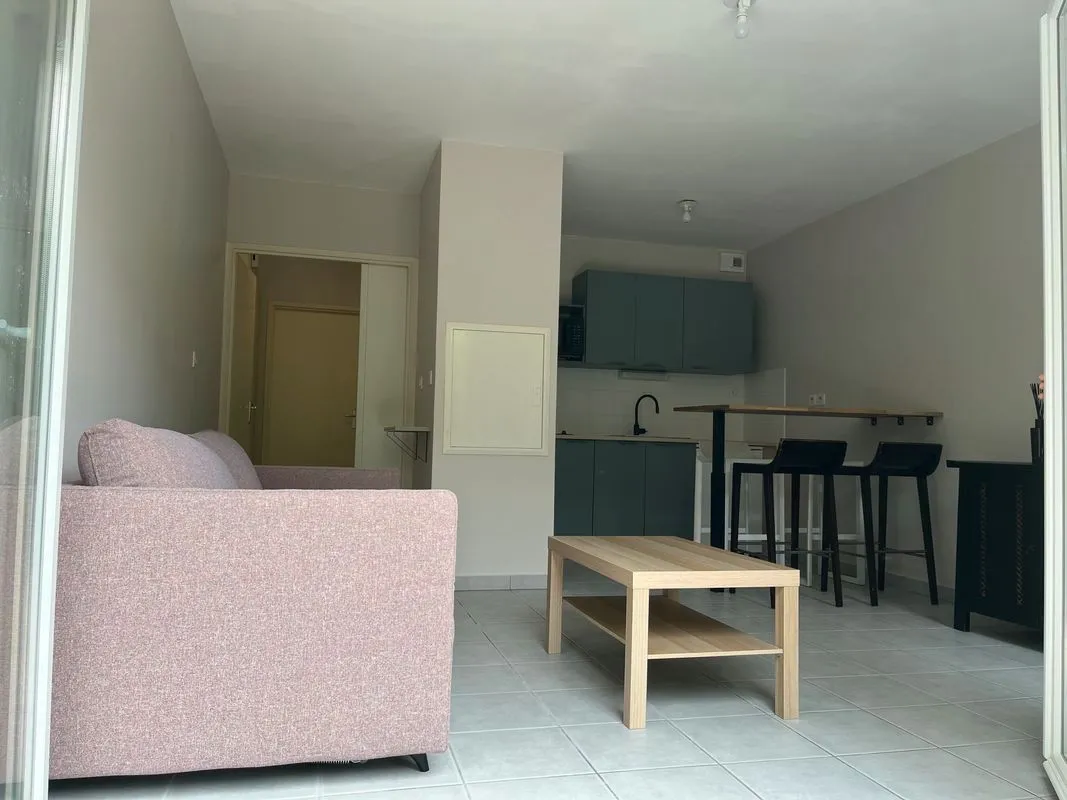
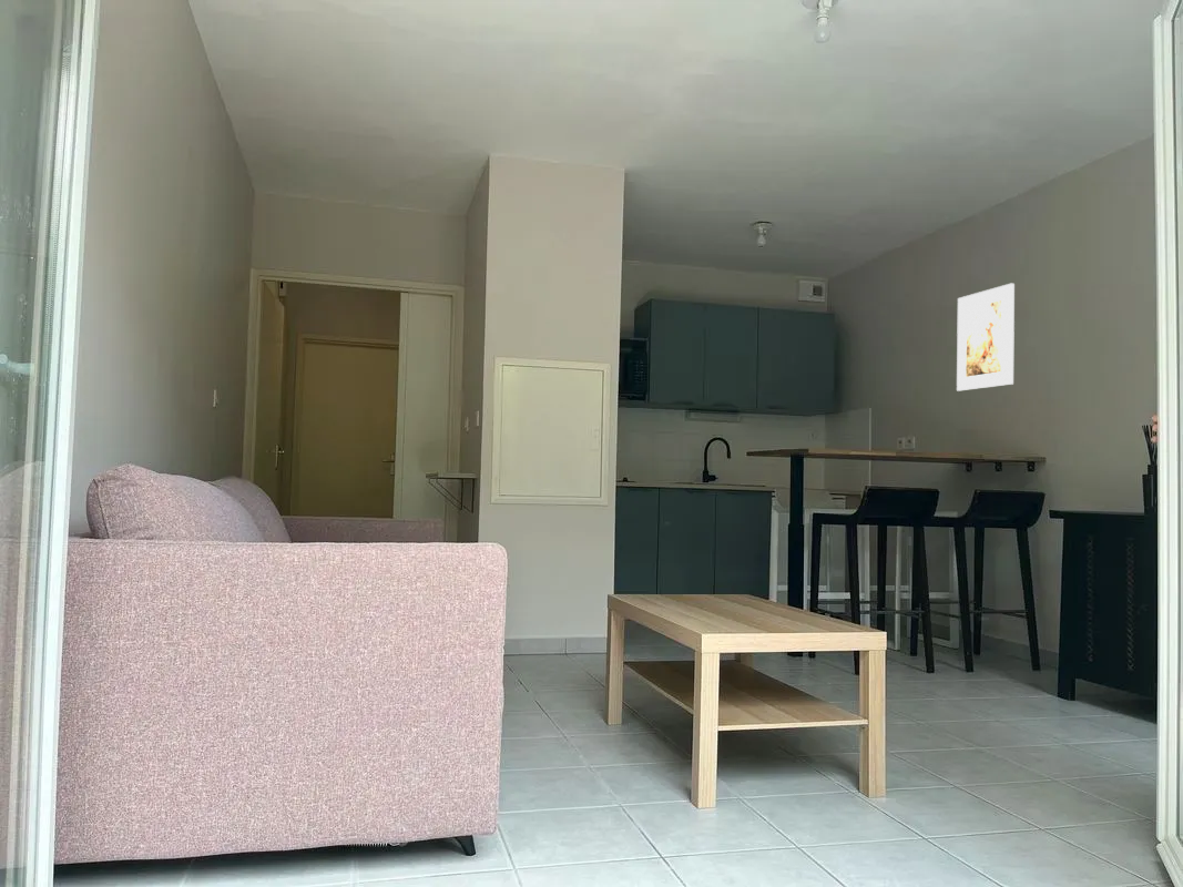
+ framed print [956,283,1016,392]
